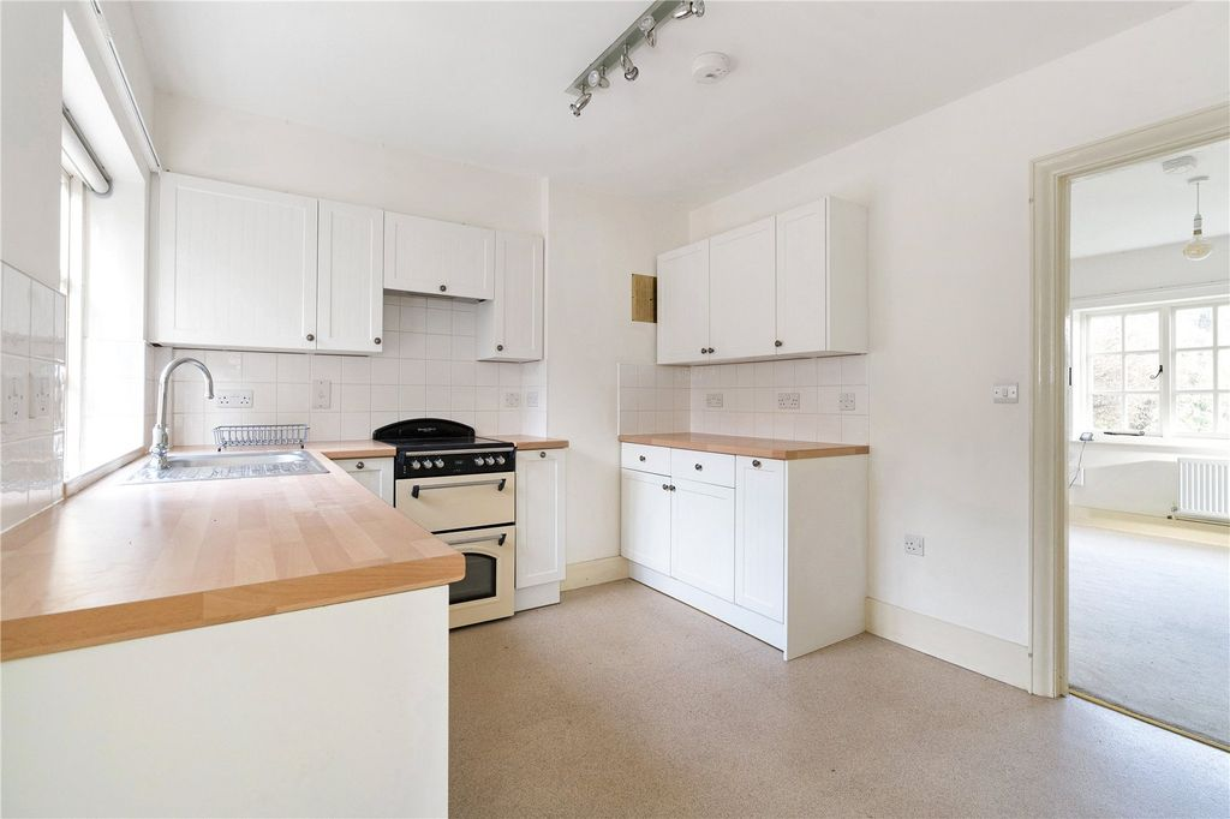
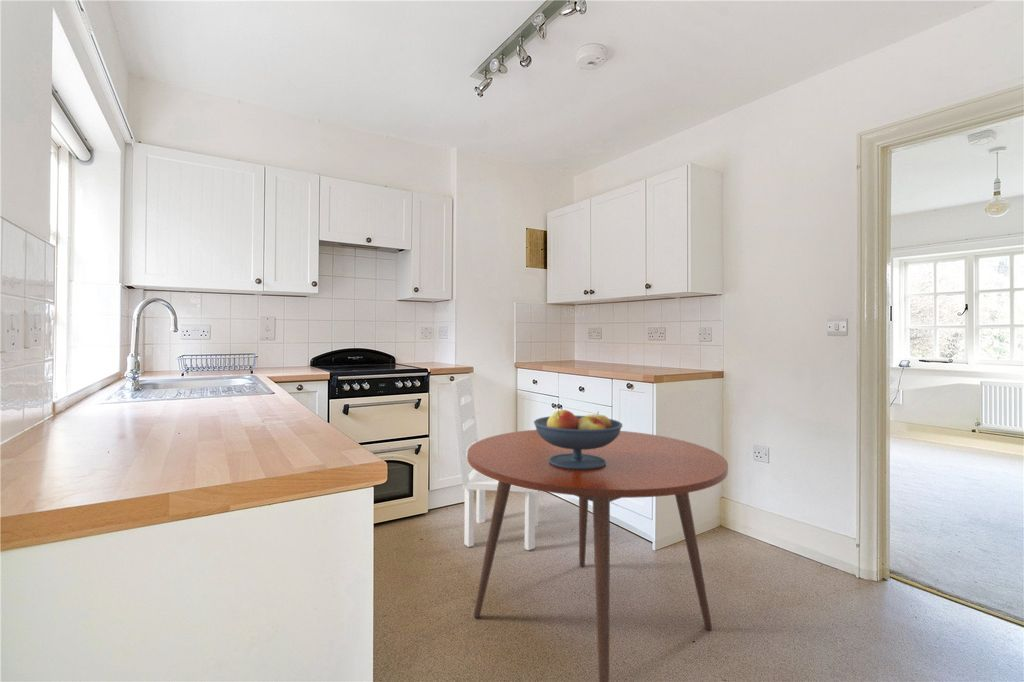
+ dining table [466,429,729,682]
+ fruit bowl [533,409,623,470]
+ dining chair [450,376,540,551]
